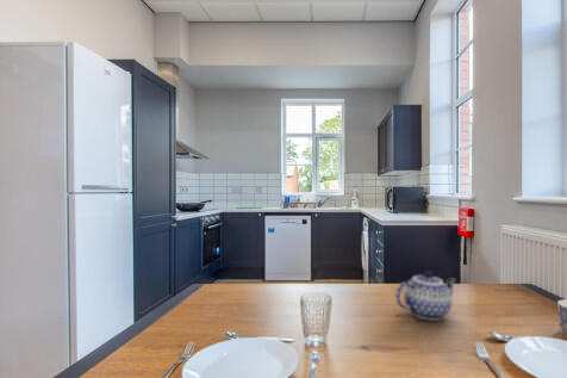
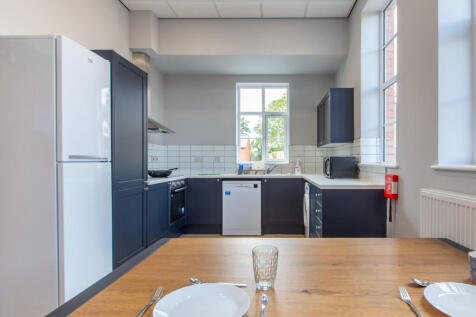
- teapot [394,269,457,322]
